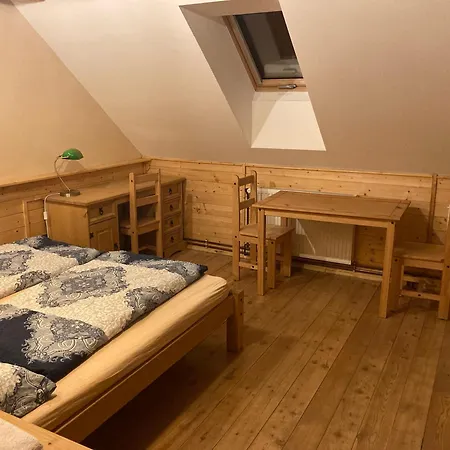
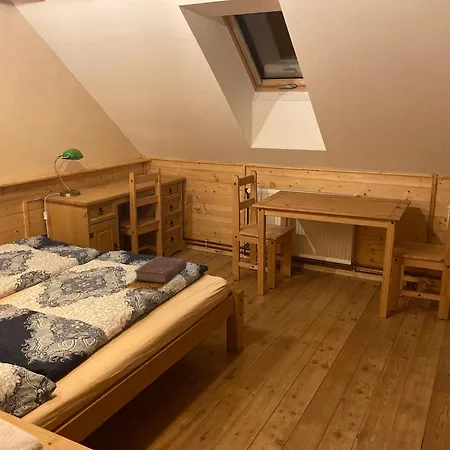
+ book [134,255,188,284]
